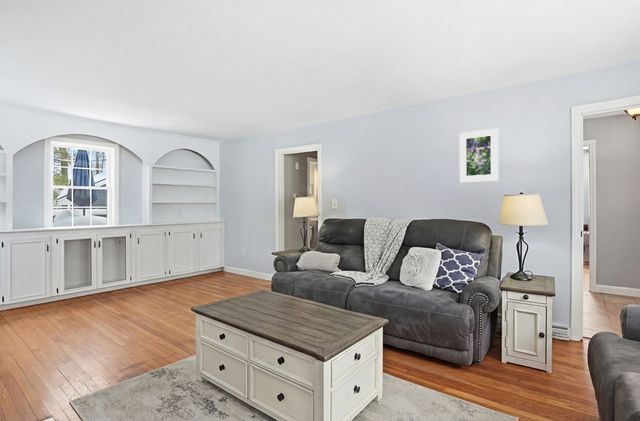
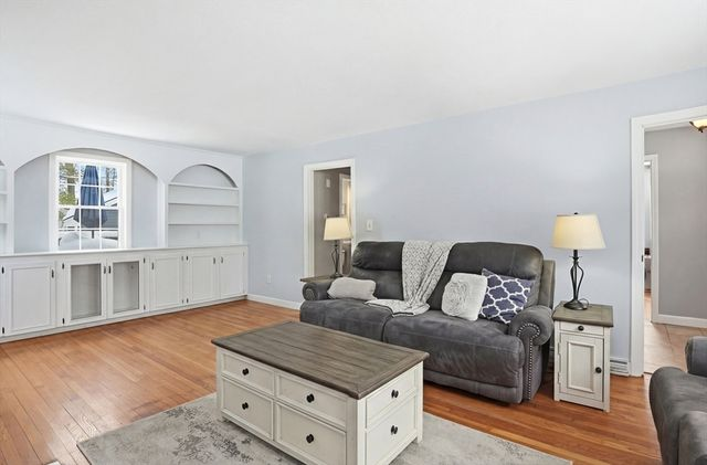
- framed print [459,127,499,183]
